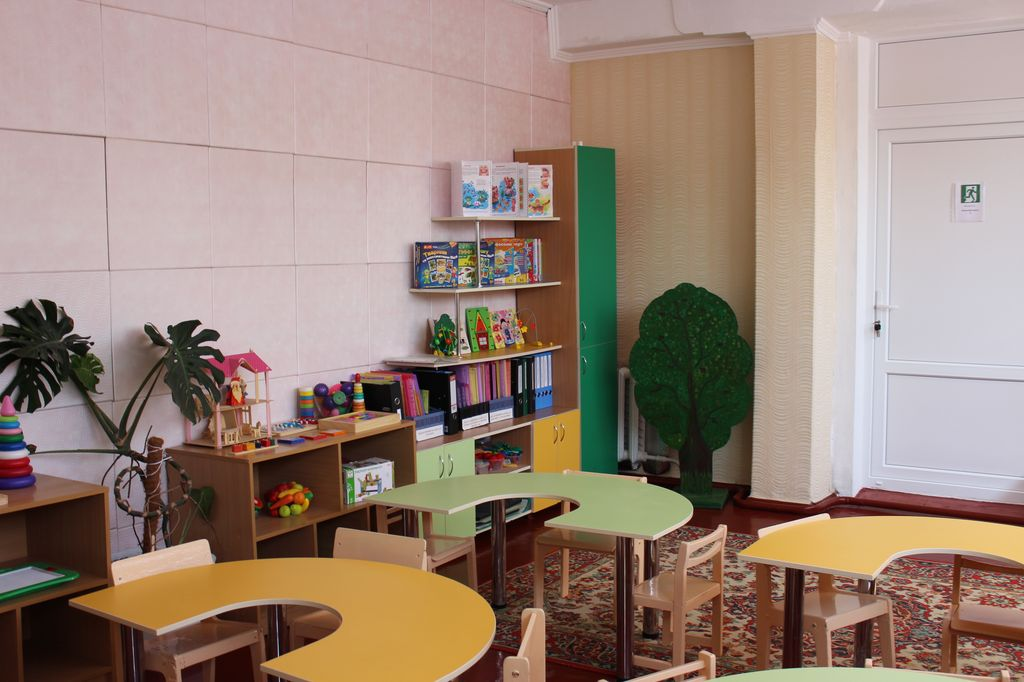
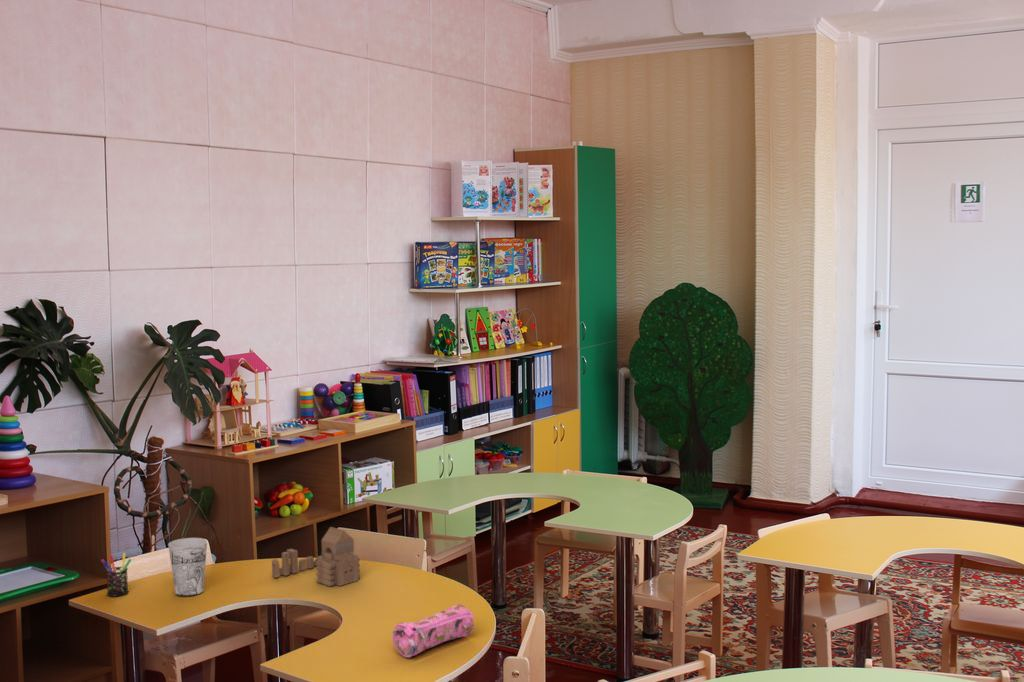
+ cup [167,537,208,597]
+ pen holder [100,552,132,597]
+ pencil case [391,603,475,659]
+ toy blocks [271,526,361,587]
